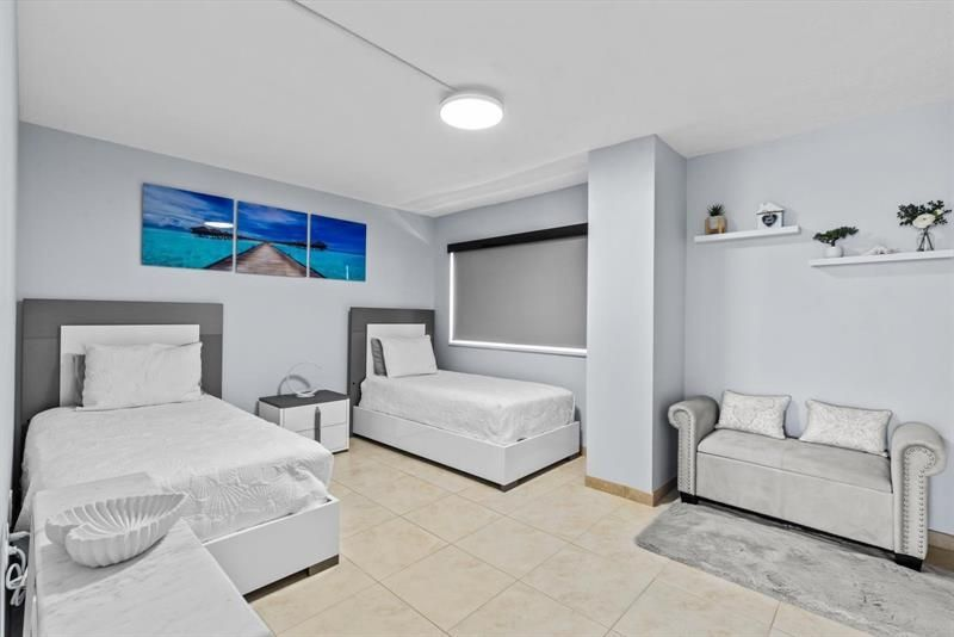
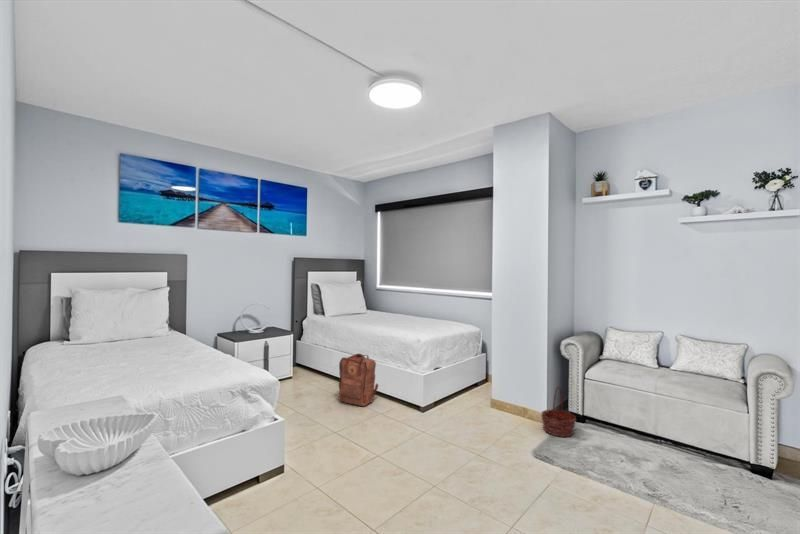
+ basket [540,385,577,438]
+ backpack [337,352,379,407]
